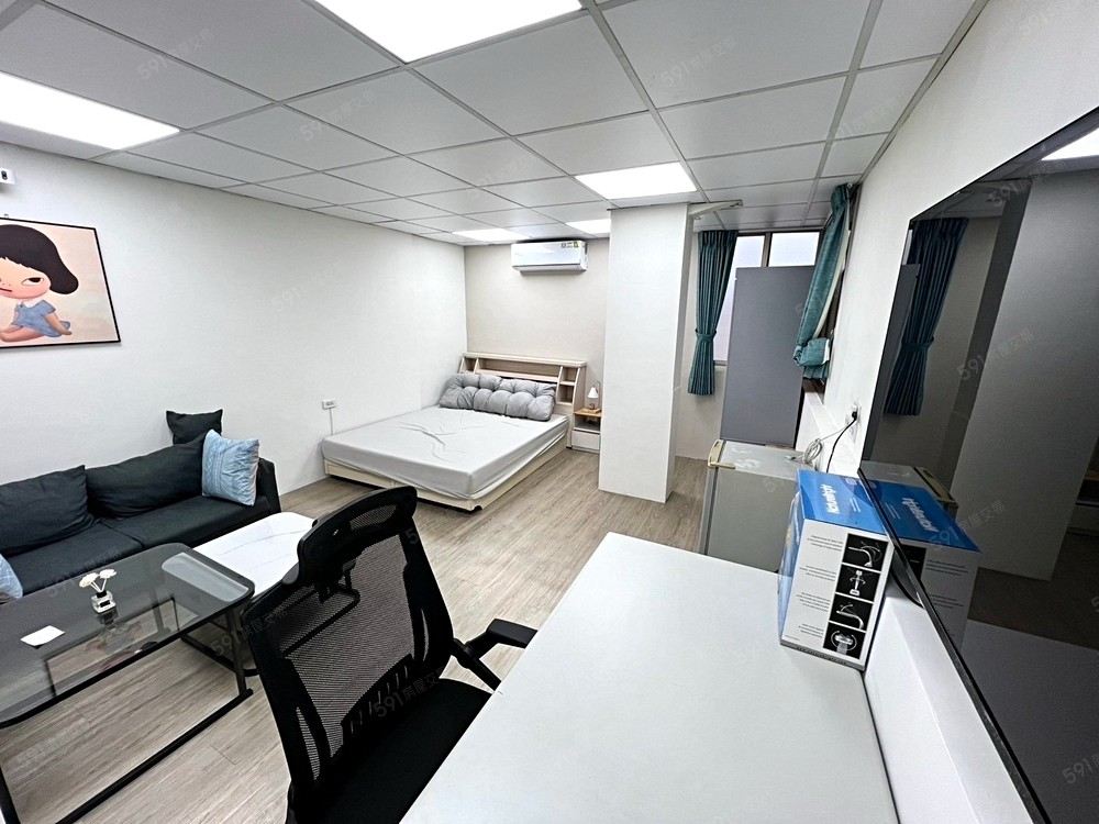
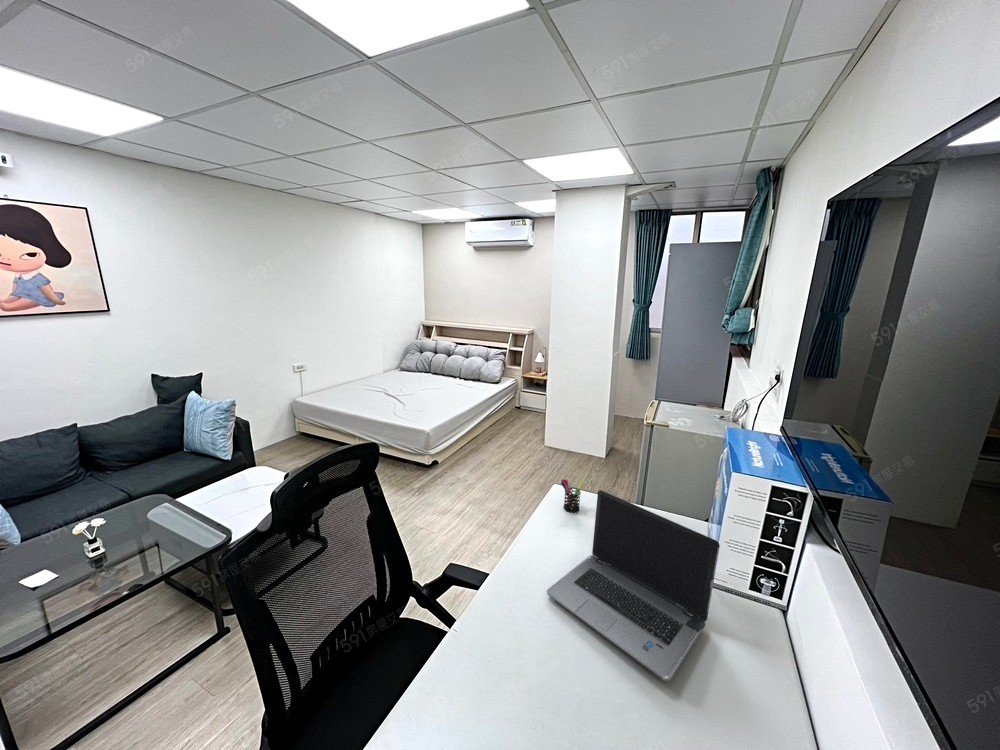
+ pen holder [560,478,585,513]
+ laptop computer [546,489,721,682]
